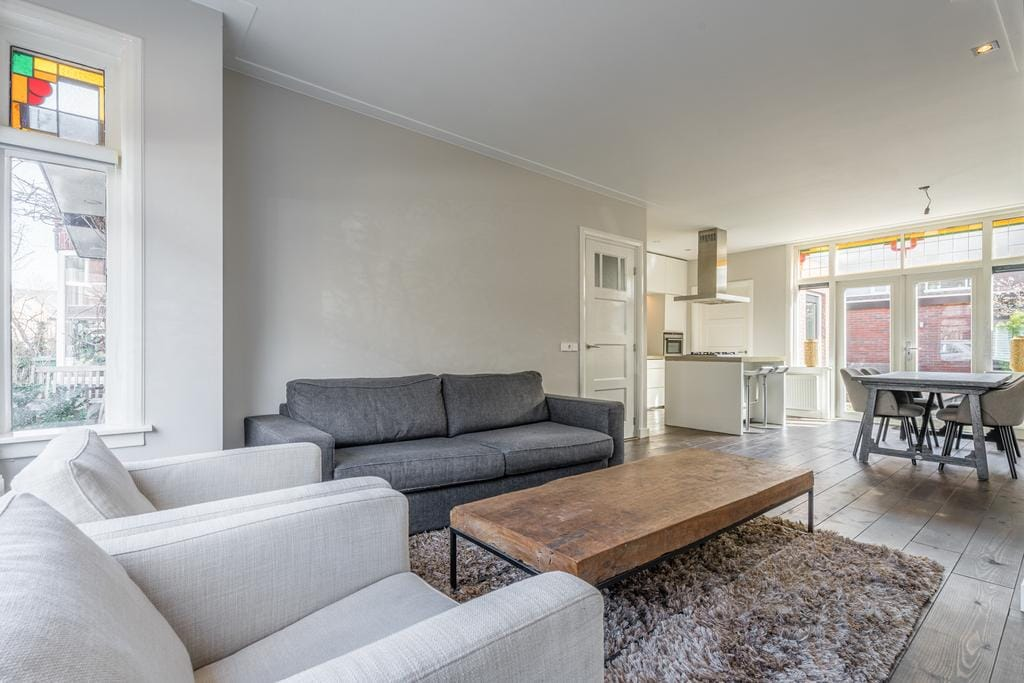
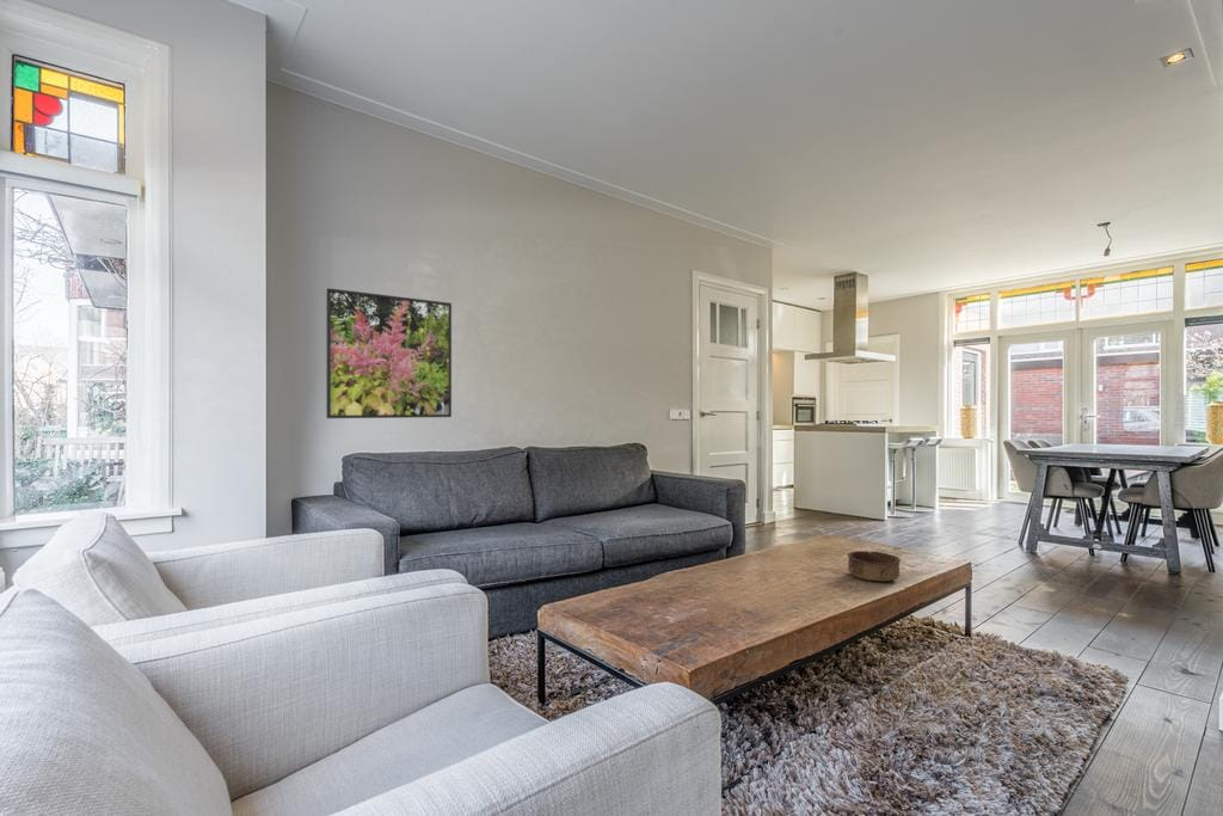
+ bowl [847,550,902,582]
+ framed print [325,287,453,419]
